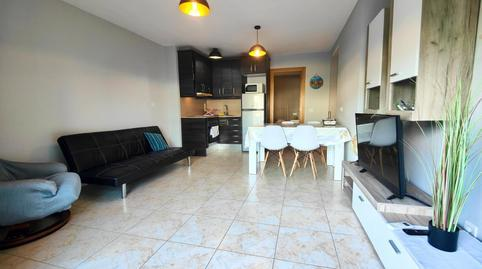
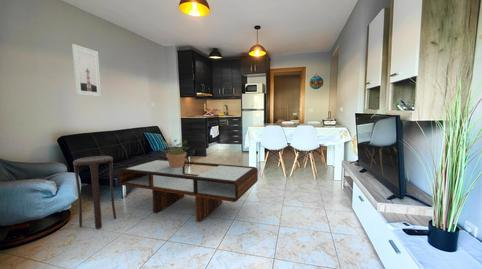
+ coffee table [118,158,259,223]
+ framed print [71,43,102,98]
+ stool [72,155,117,230]
+ potted plant [161,138,190,168]
